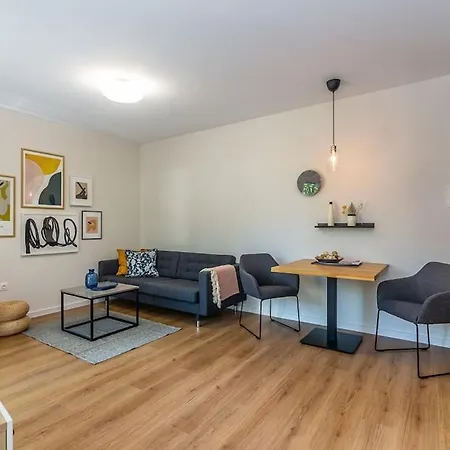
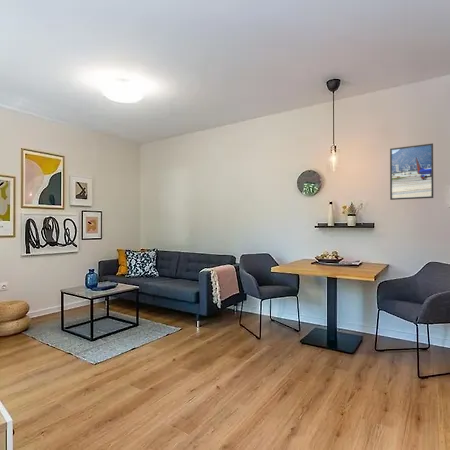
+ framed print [389,143,434,201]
